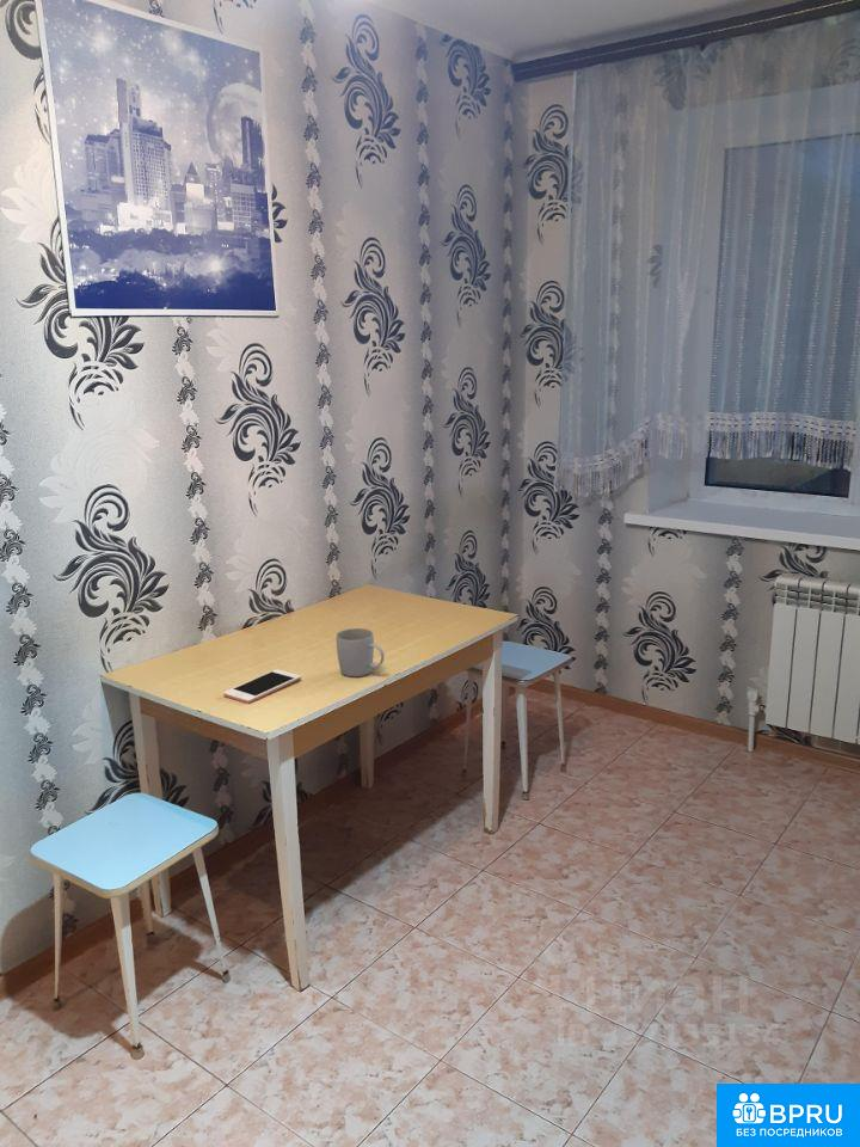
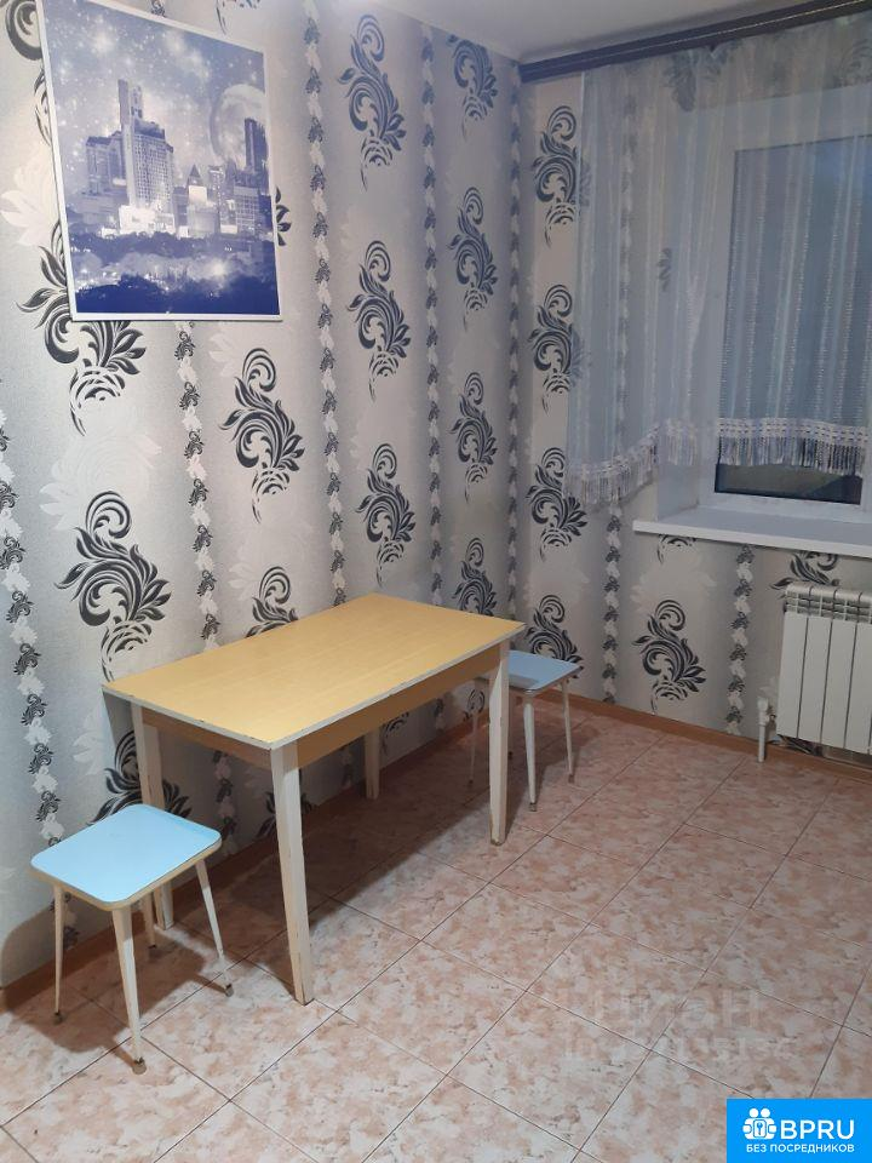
- mug [334,627,386,677]
- cell phone [222,668,302,705]
